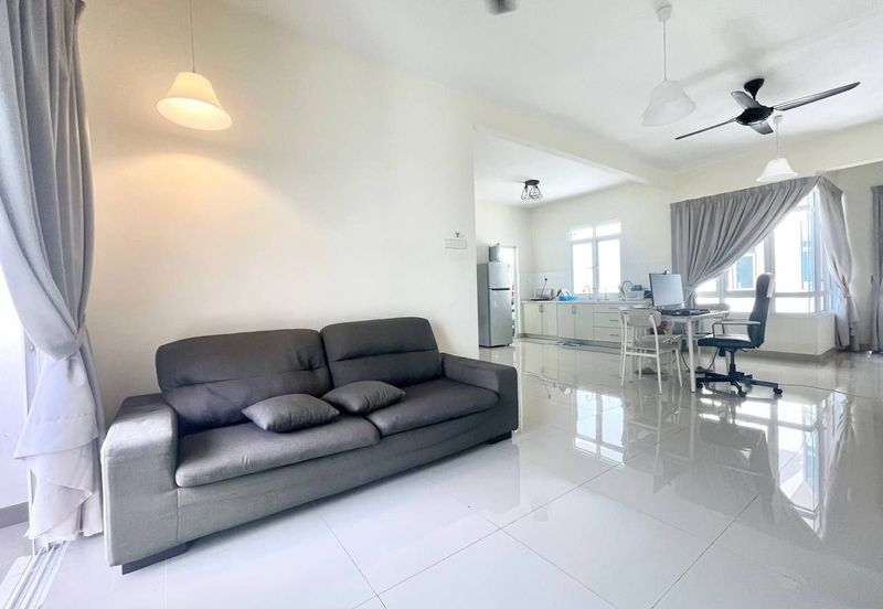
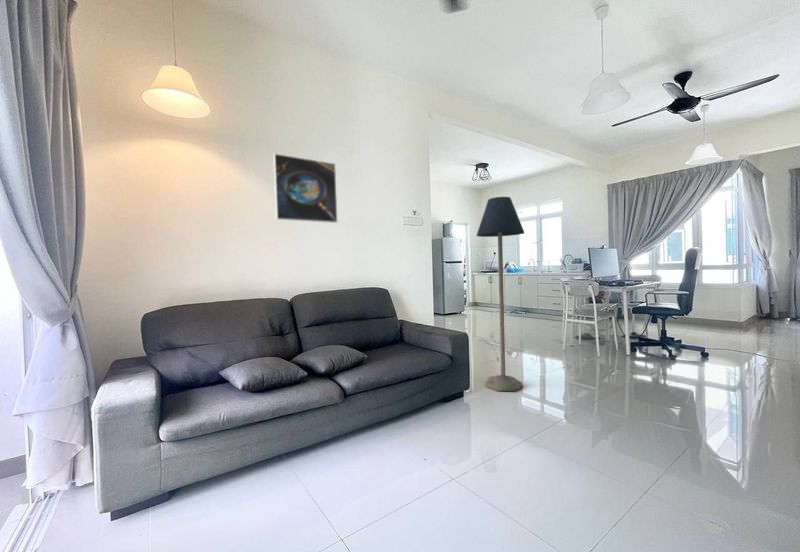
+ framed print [272,152,338,224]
+ floor lamp [476,196,525,392]
